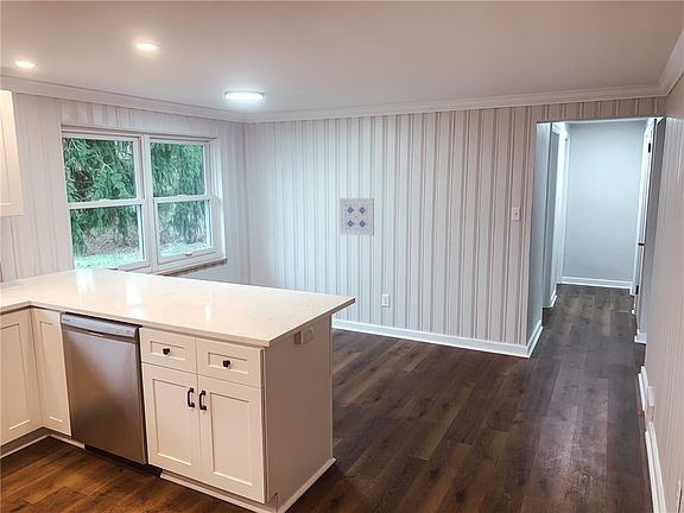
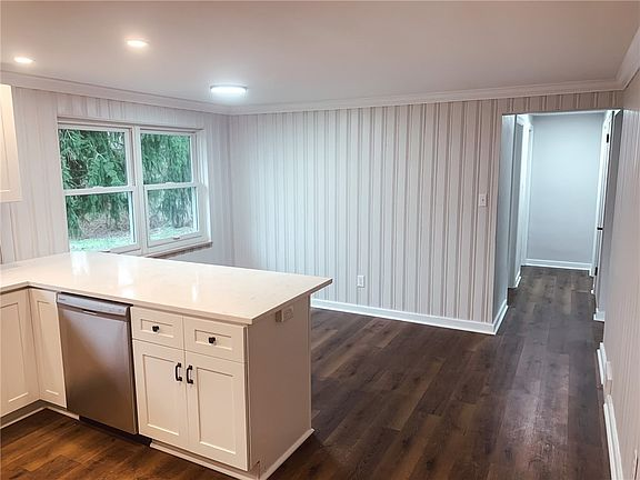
- wall art [338,197,375,236]
